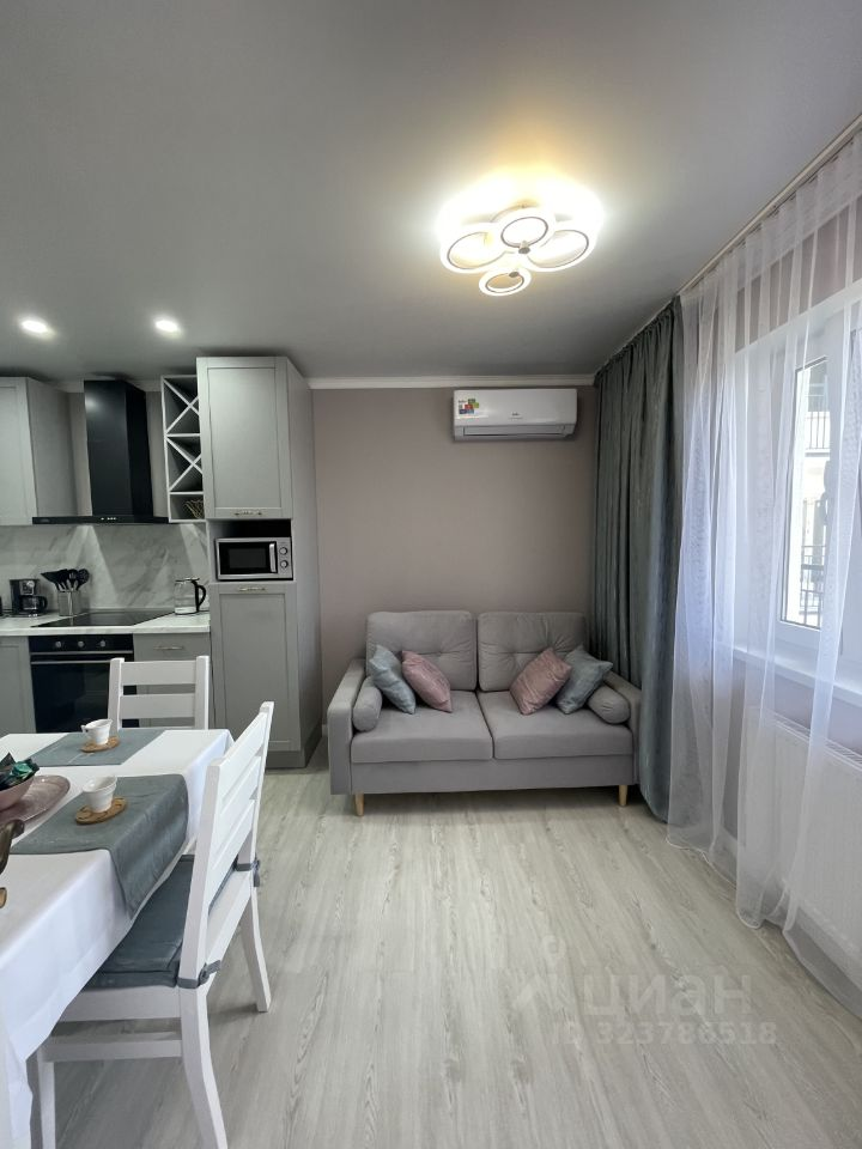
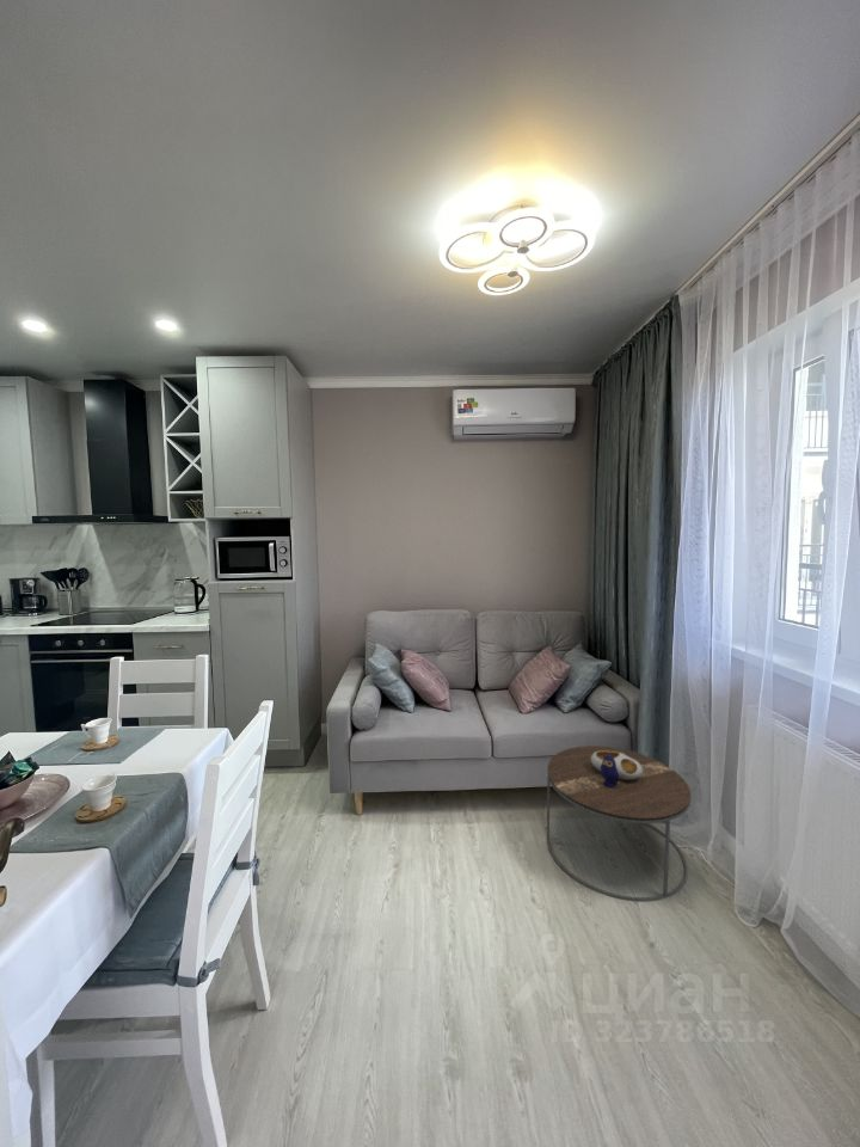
+ side table [546,744,692,903]
